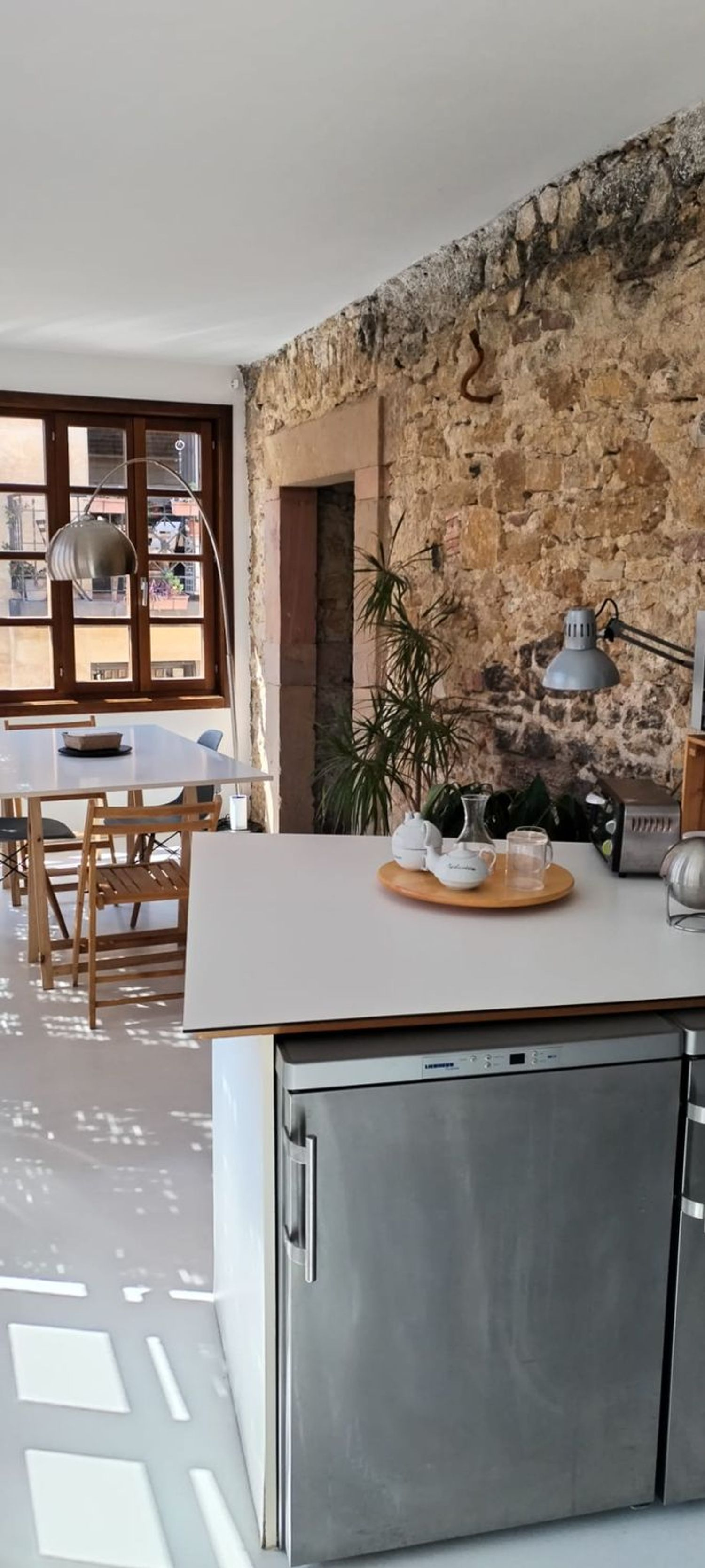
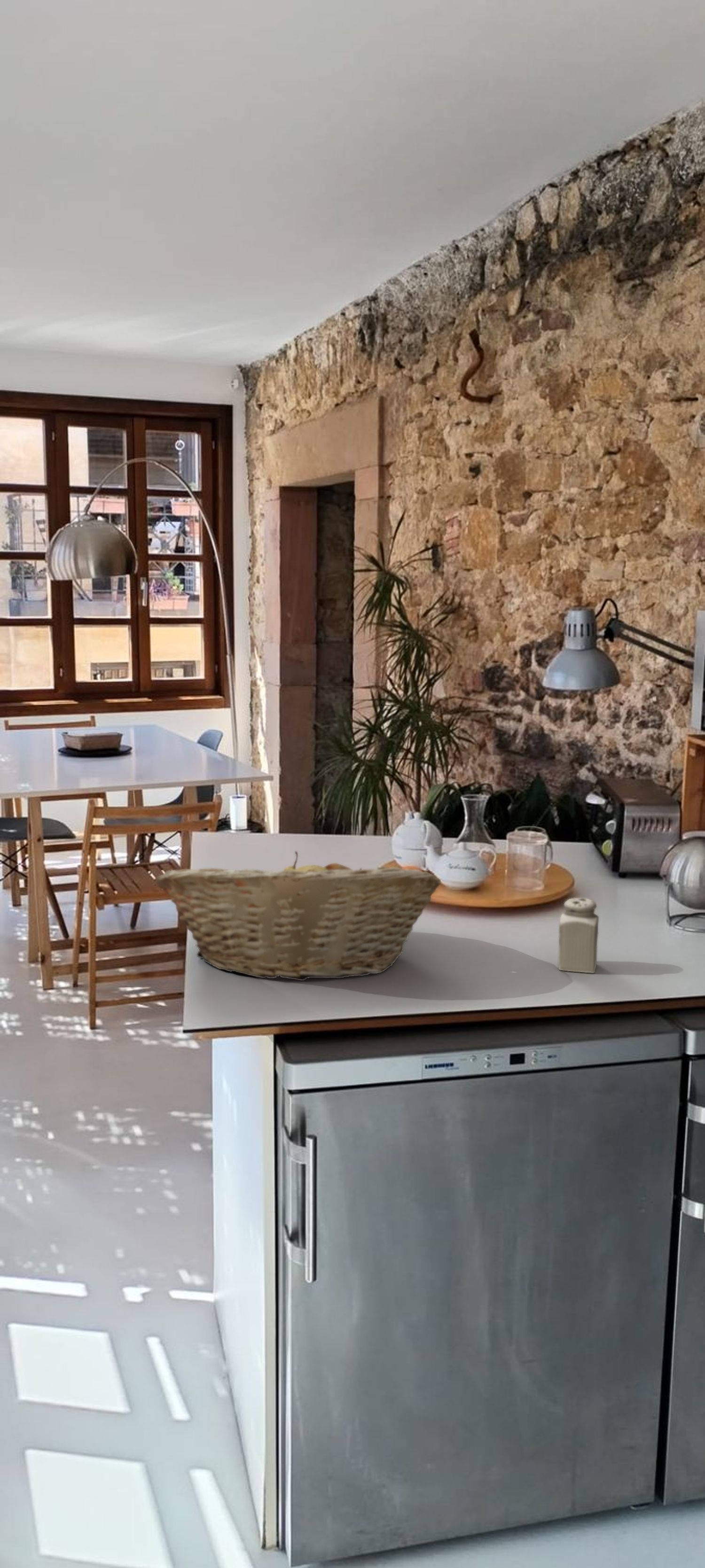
+ fruit basket [155,851,441,981]
+ salt shaker [557,897,599,973]
